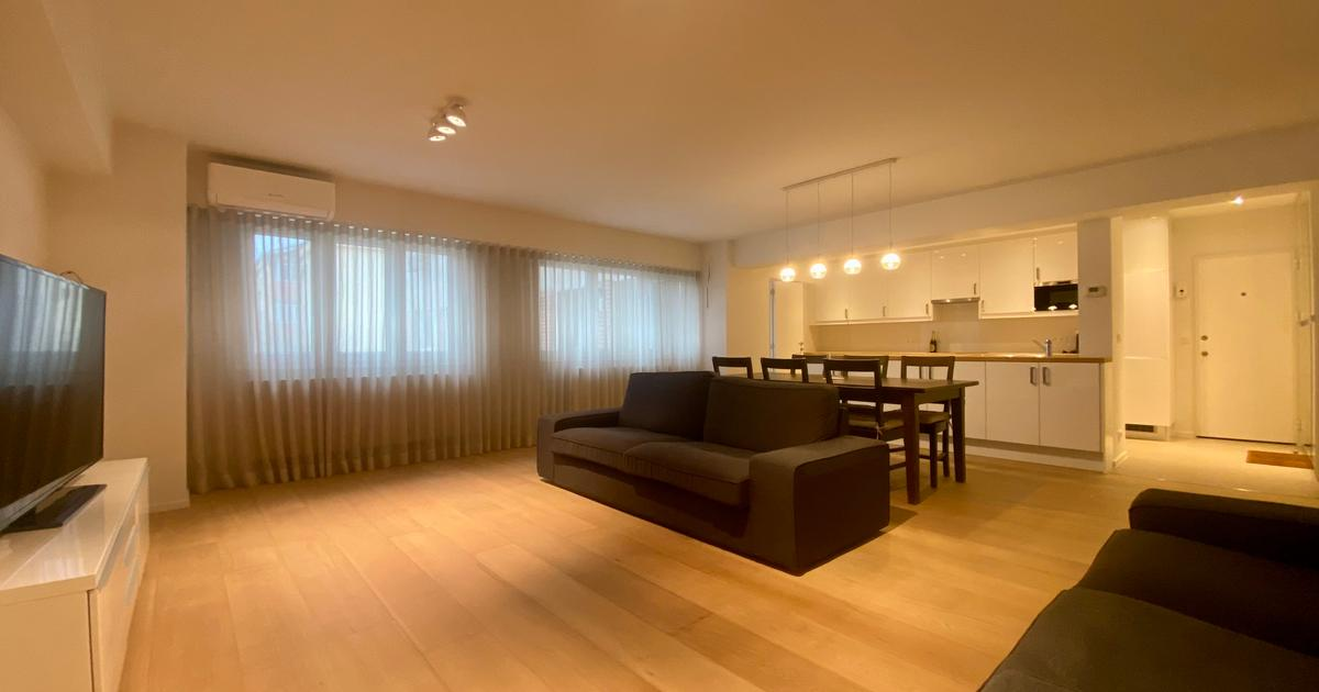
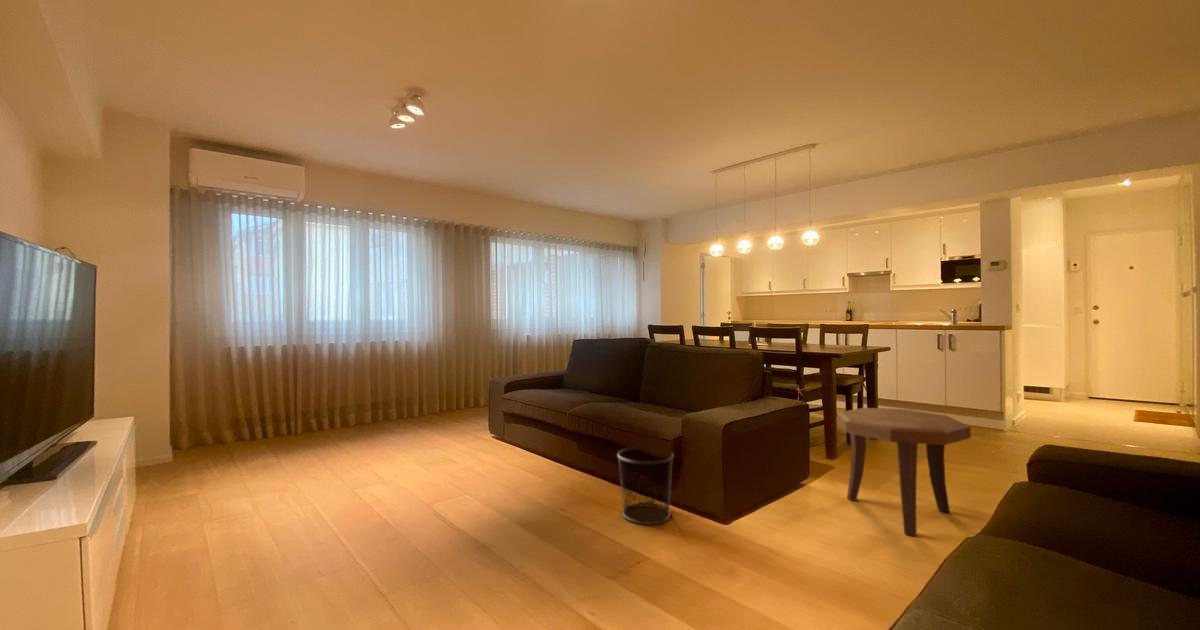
+ waste bin [616,445,675,525]
+ side table [836,407,972,537]
